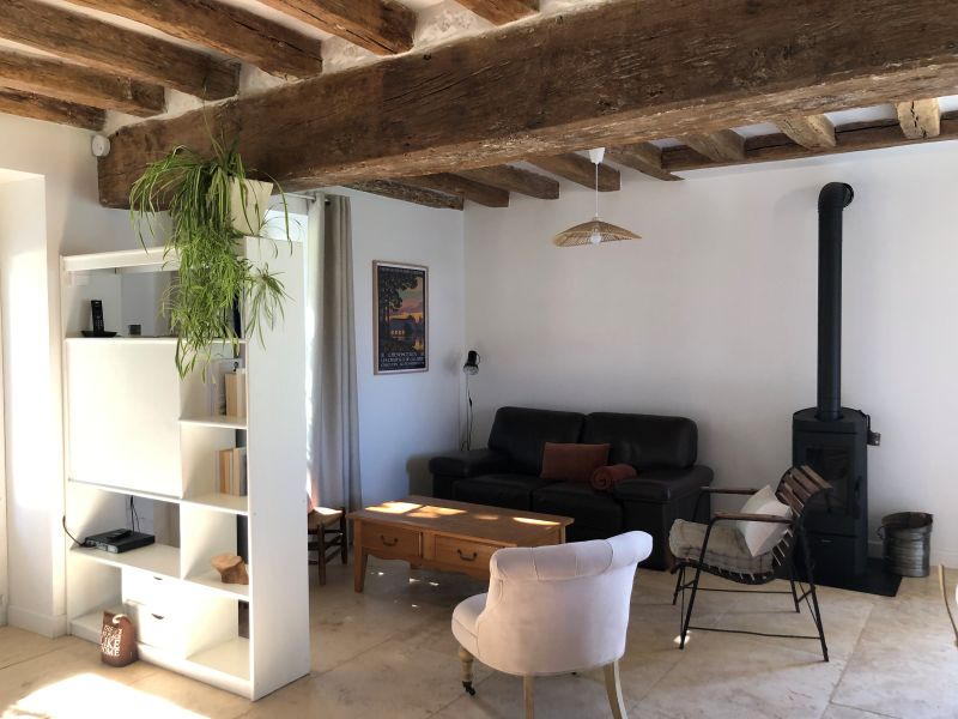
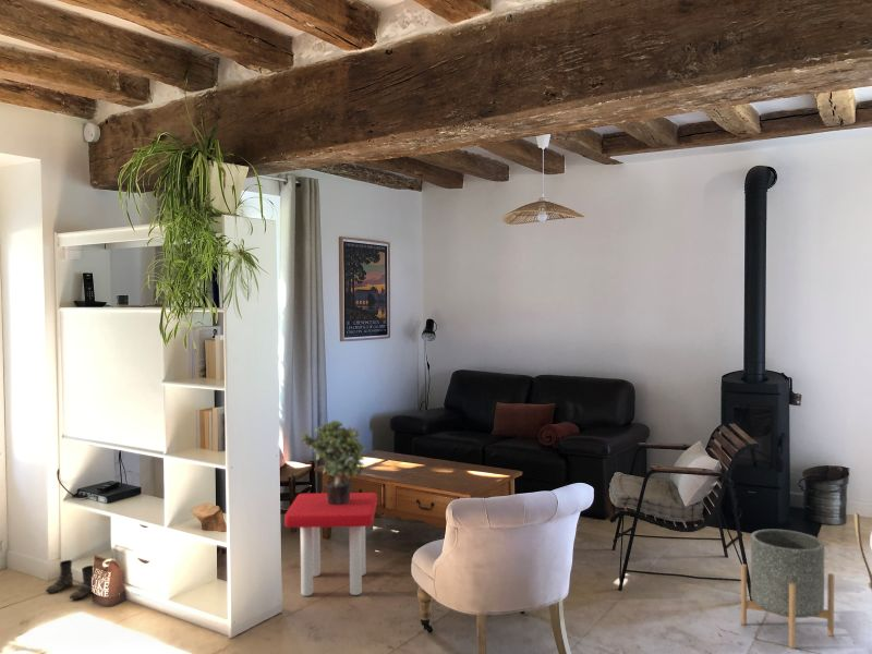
+ stool [283,492,378,597]
+ planter [740,529,835,650]
+ boots [45,559,95,601]
+ potted plant [300,419,367,505]
